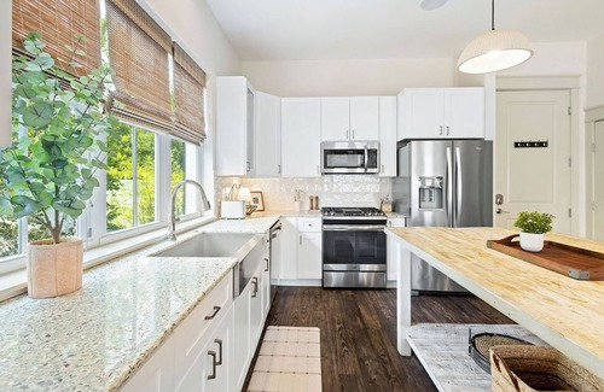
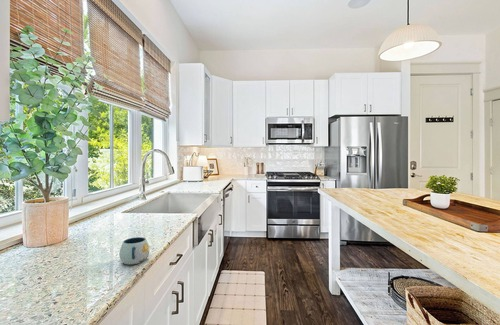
+ mug [118,236,150,265]
